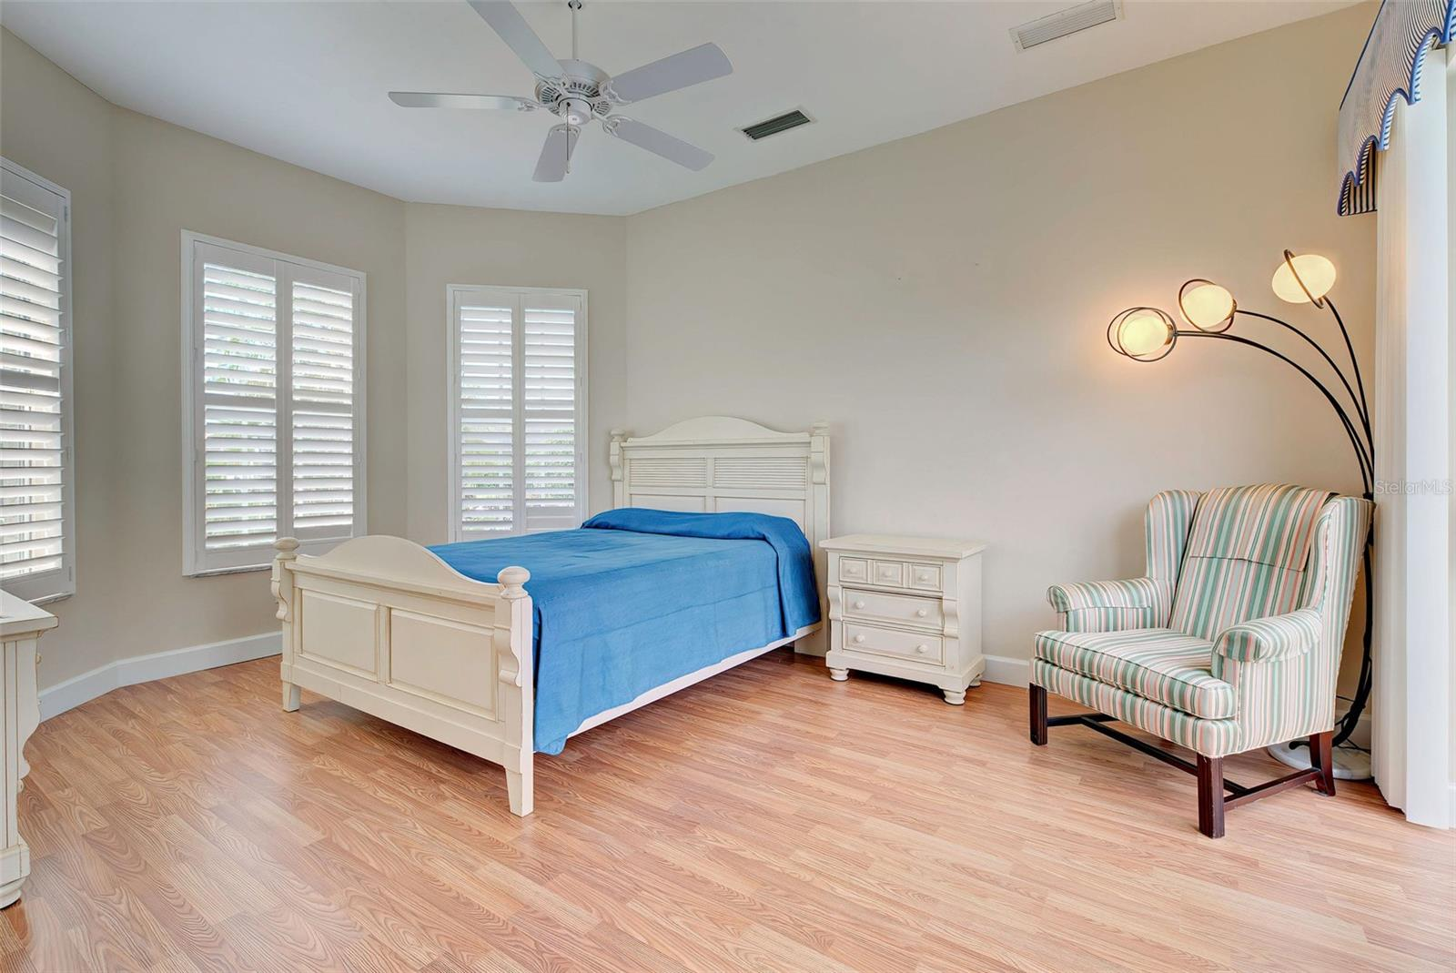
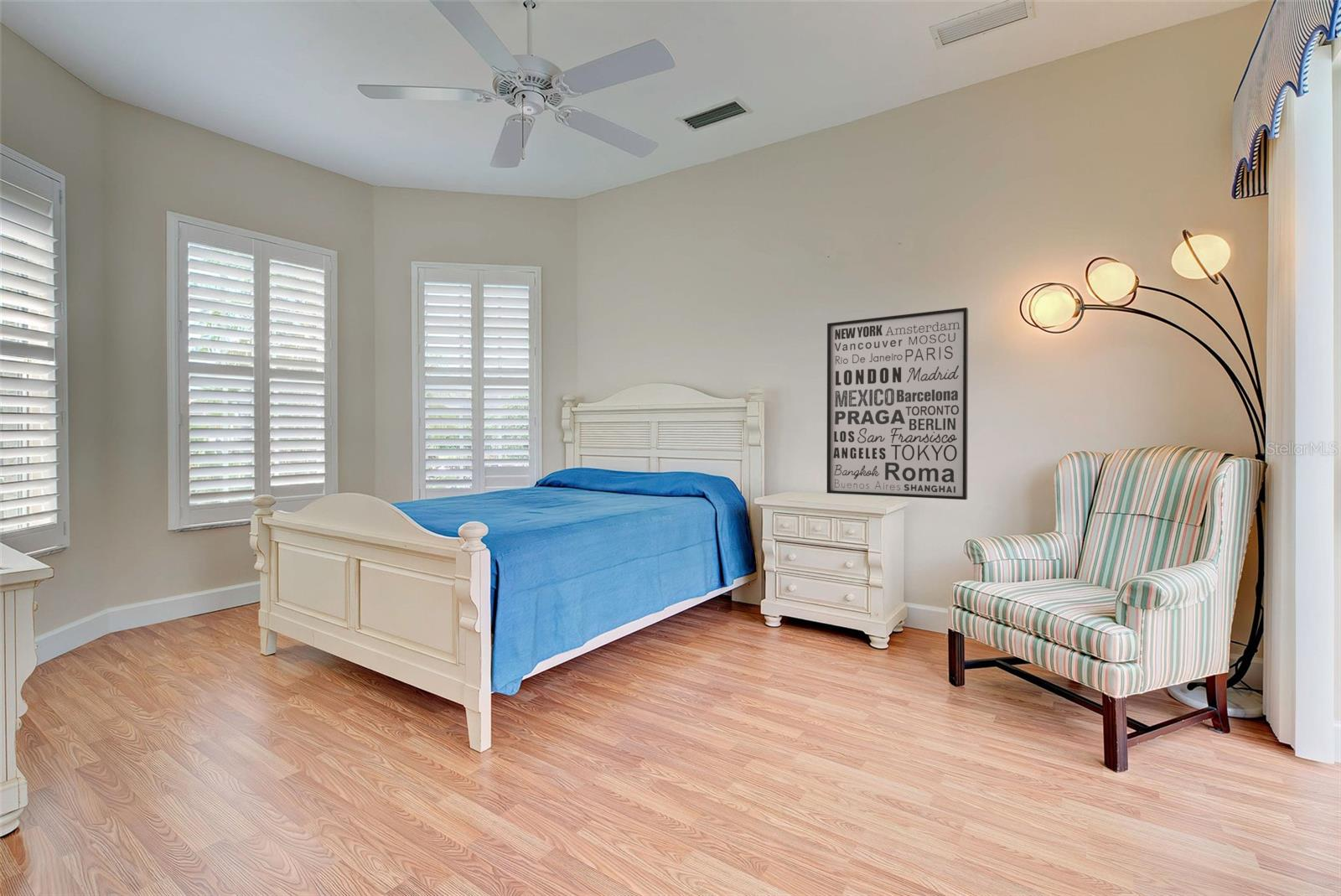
+ wall art [826,307,969,500]
